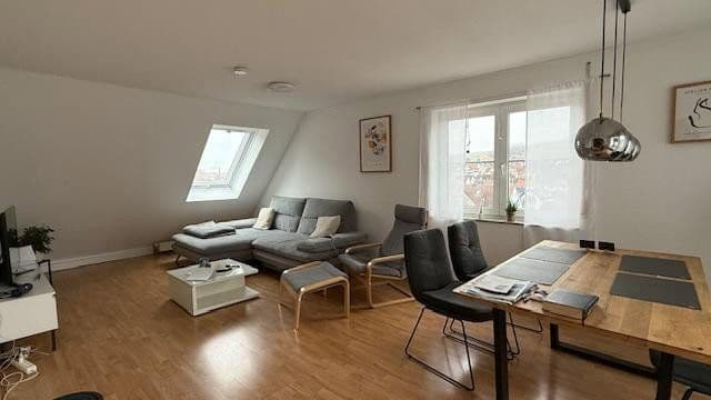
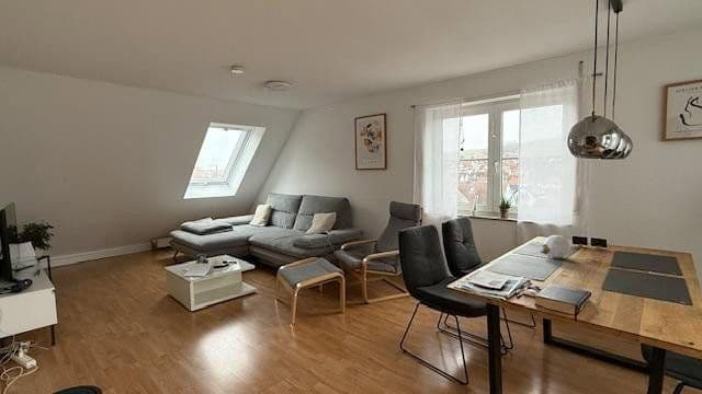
+ decorative egg [539,234,571,259]
